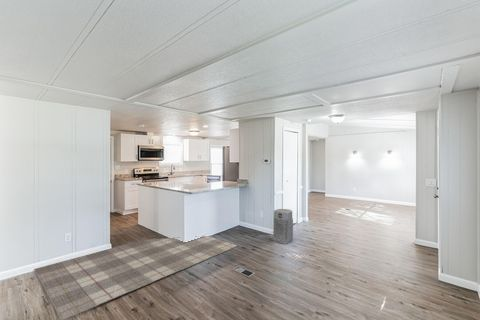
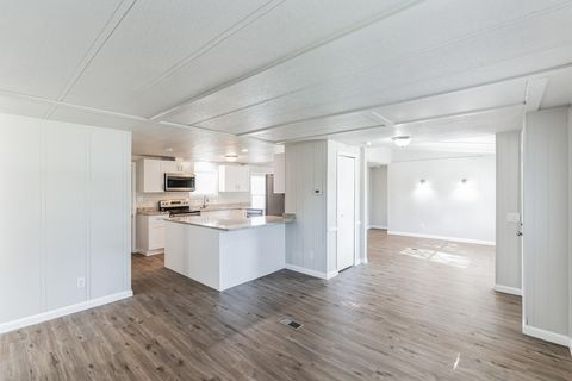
- air purifier [272,208,294,245]
- rug [33,235,238,320]
